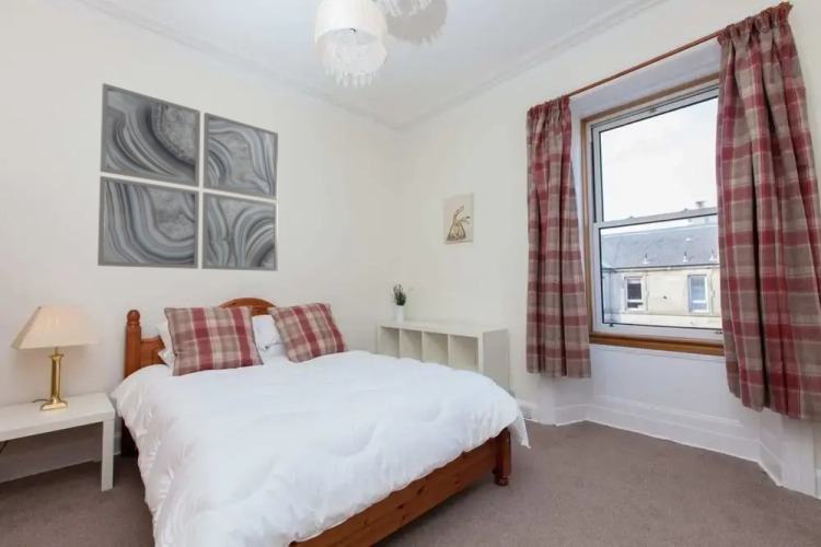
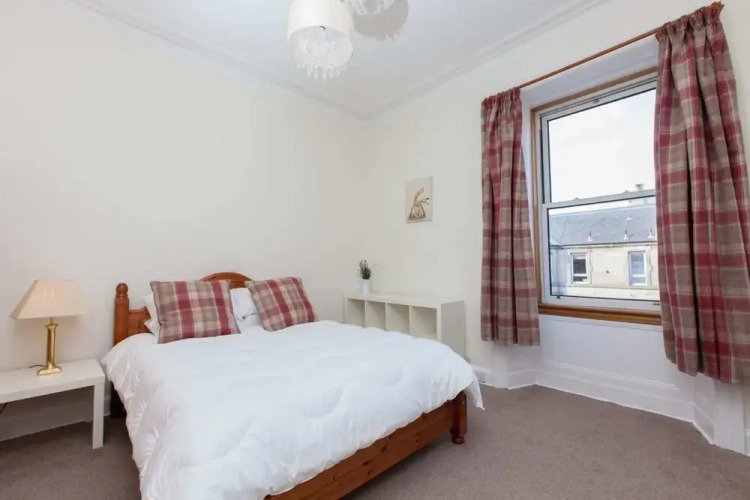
- wall art [96,82,279,272]
